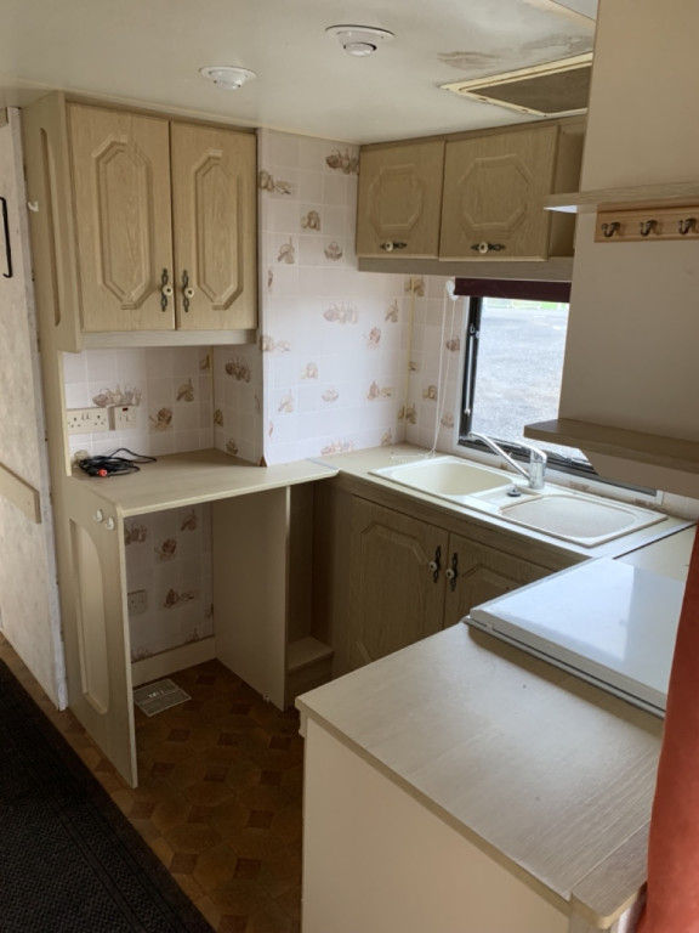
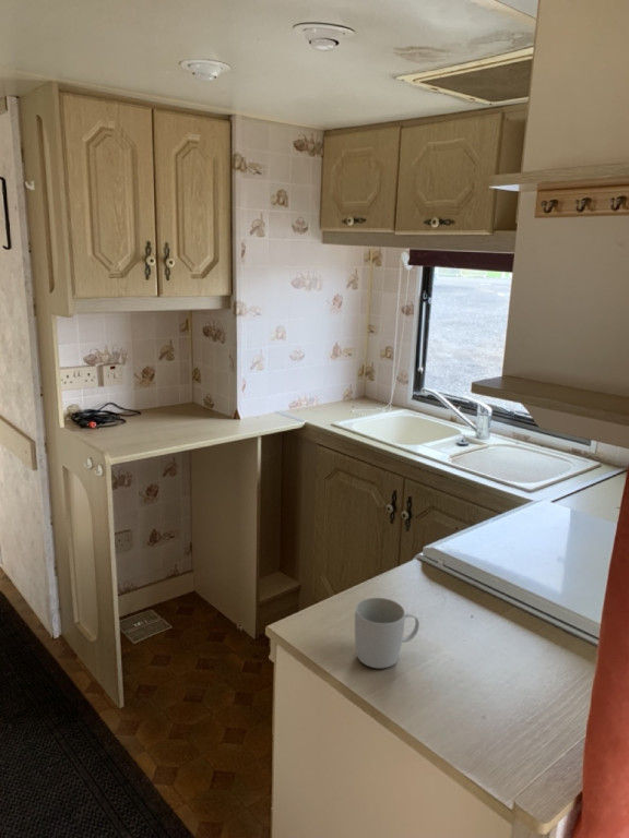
+ mug [354,597,420,669]
